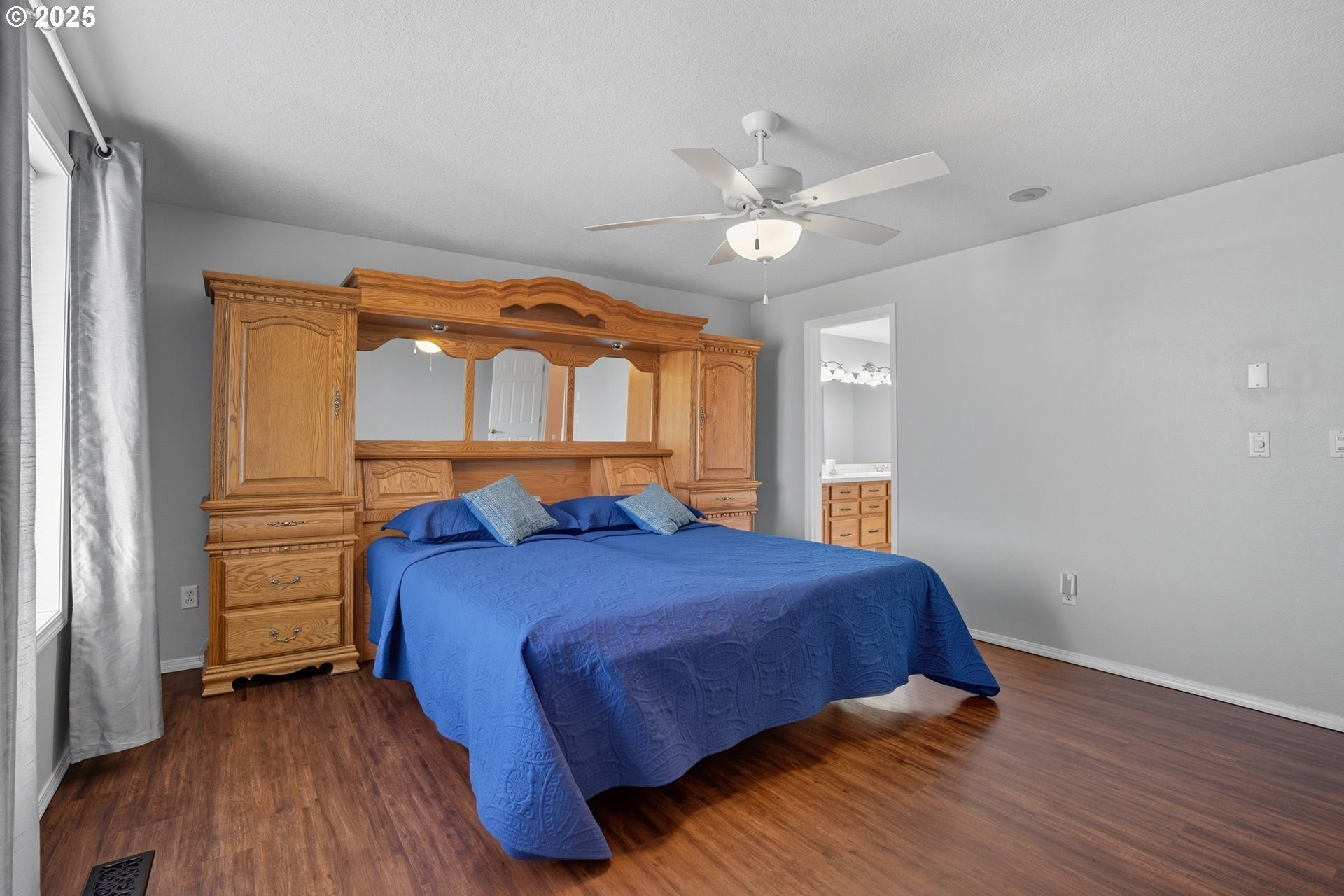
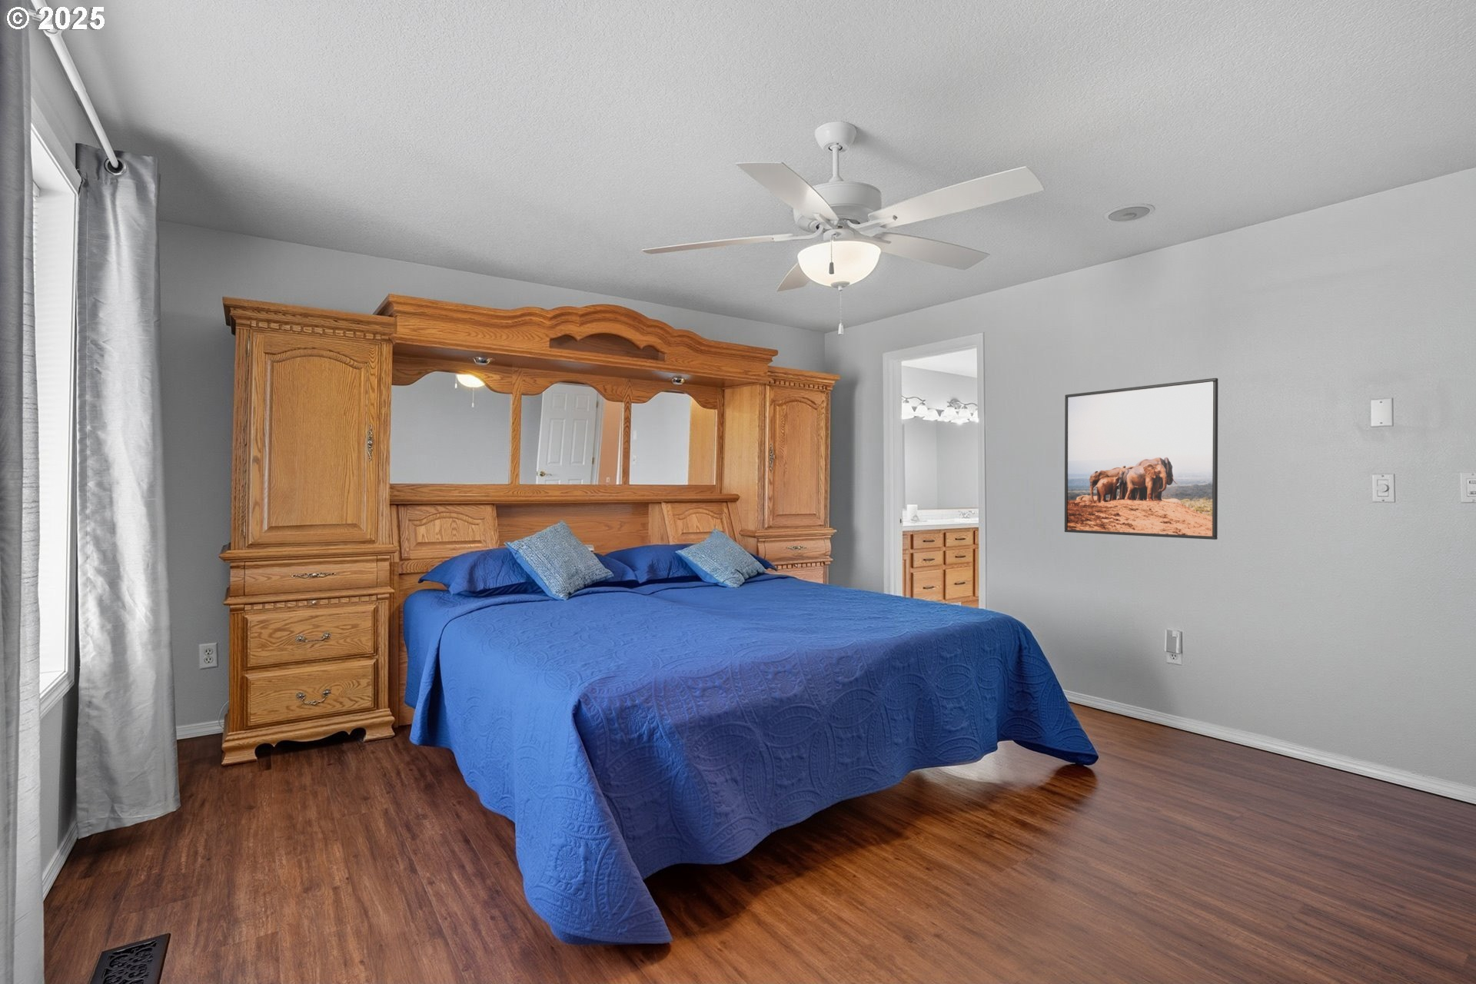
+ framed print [1064,378,1219,540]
